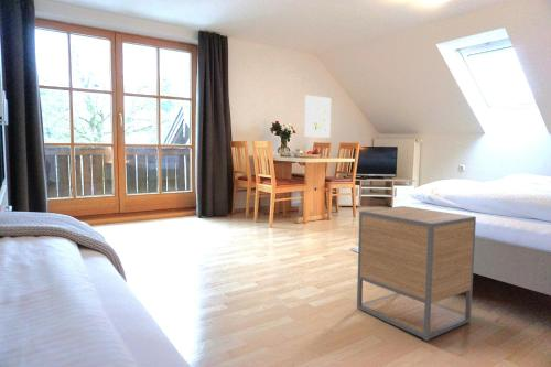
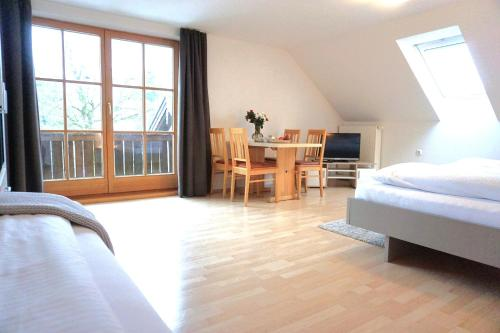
- nightstand [356,205,477,342]
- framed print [304,95,332,139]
